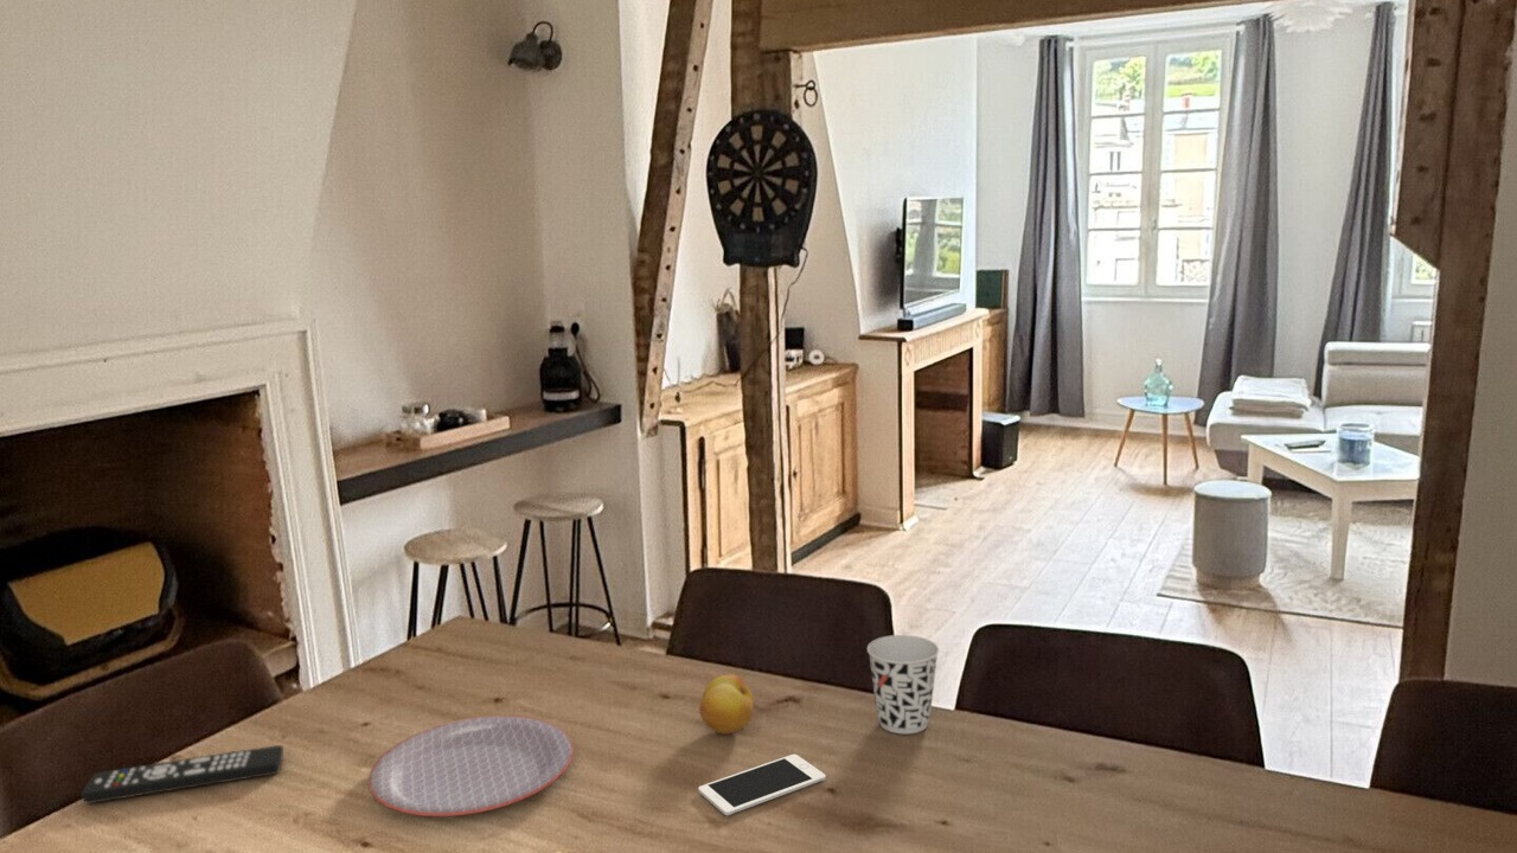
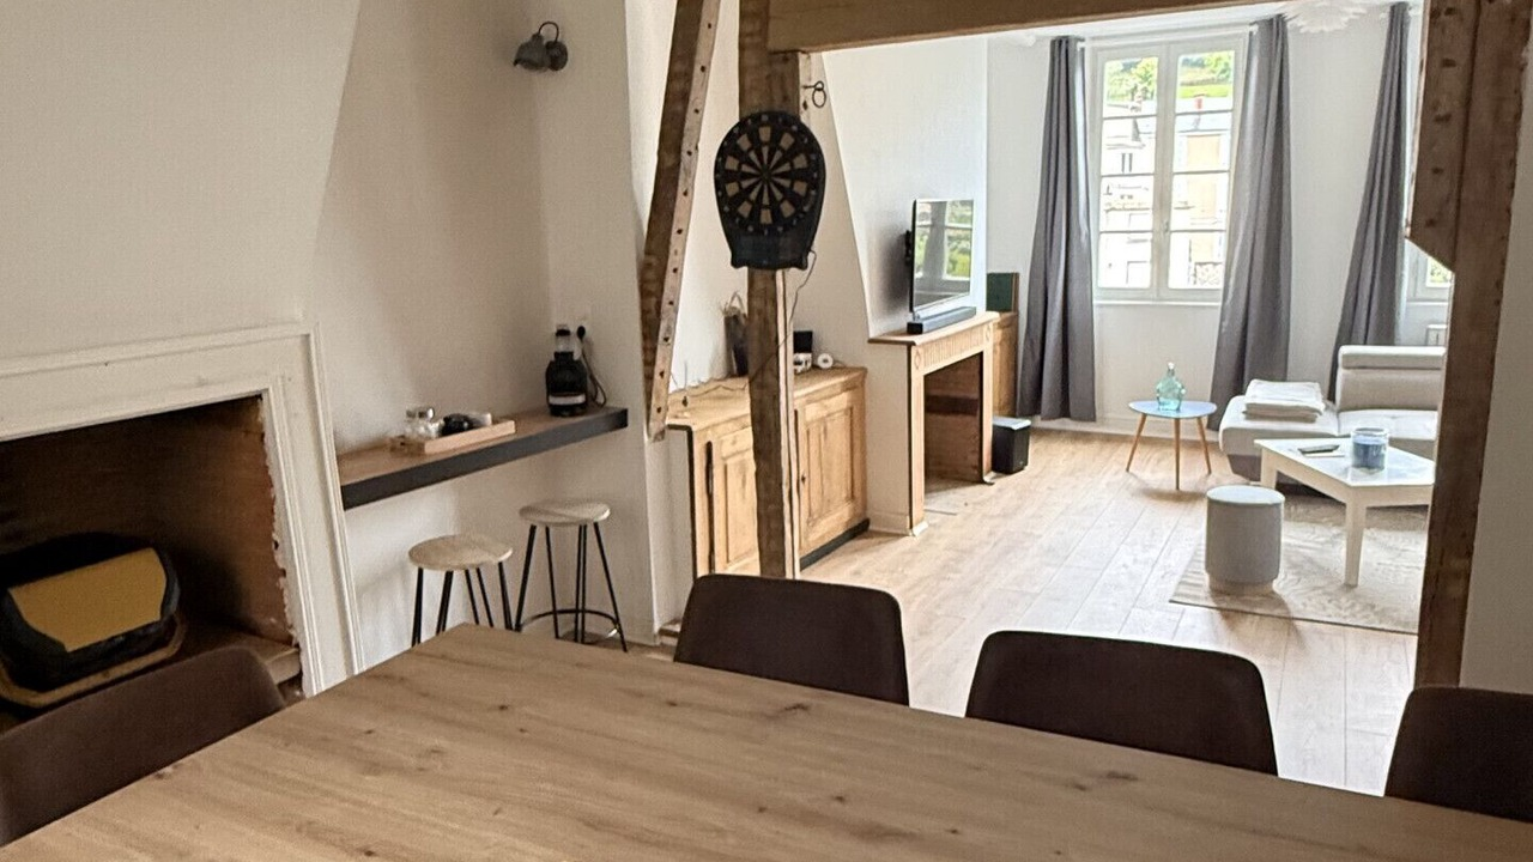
- cup [866,634,940,735]
- fruit [698,673,755,736]
- cell phone [697,753,827,816]
- plate [367,714,575,817]
- remote control [81,744,284,804]
